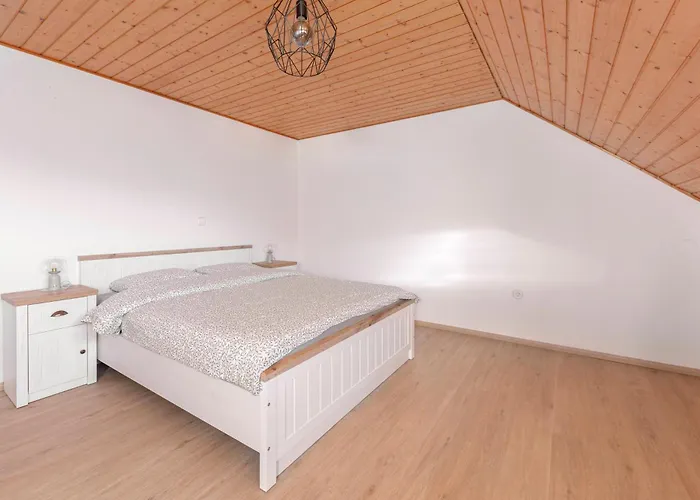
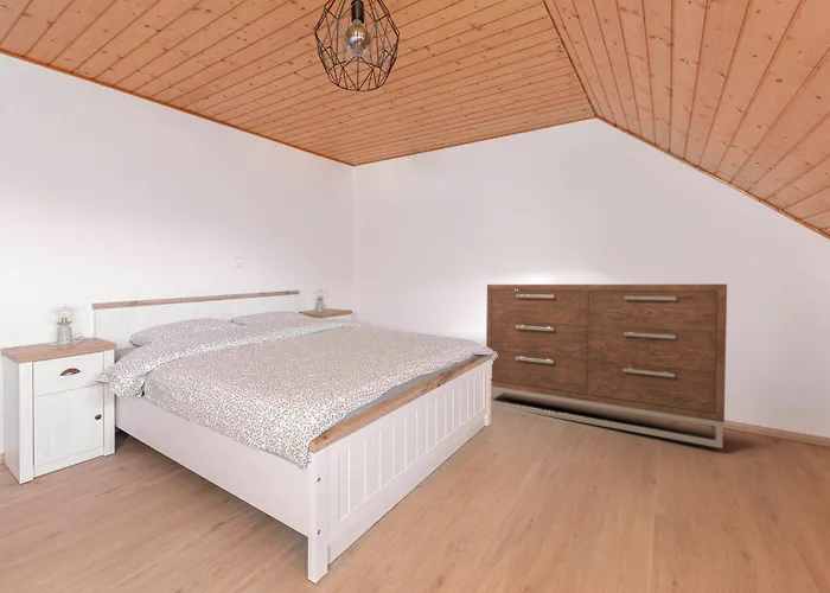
+ dresser [485,283,728,449]
